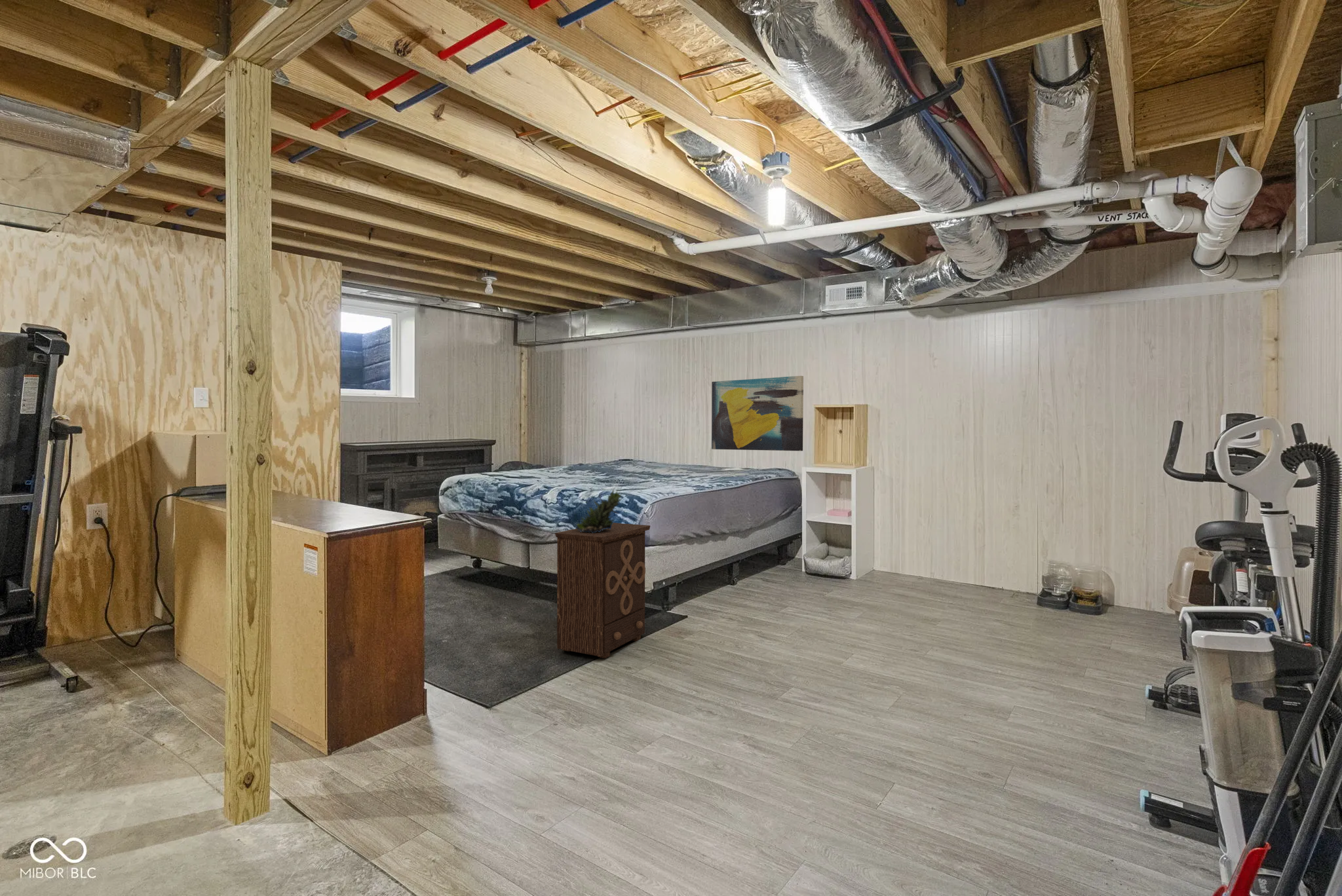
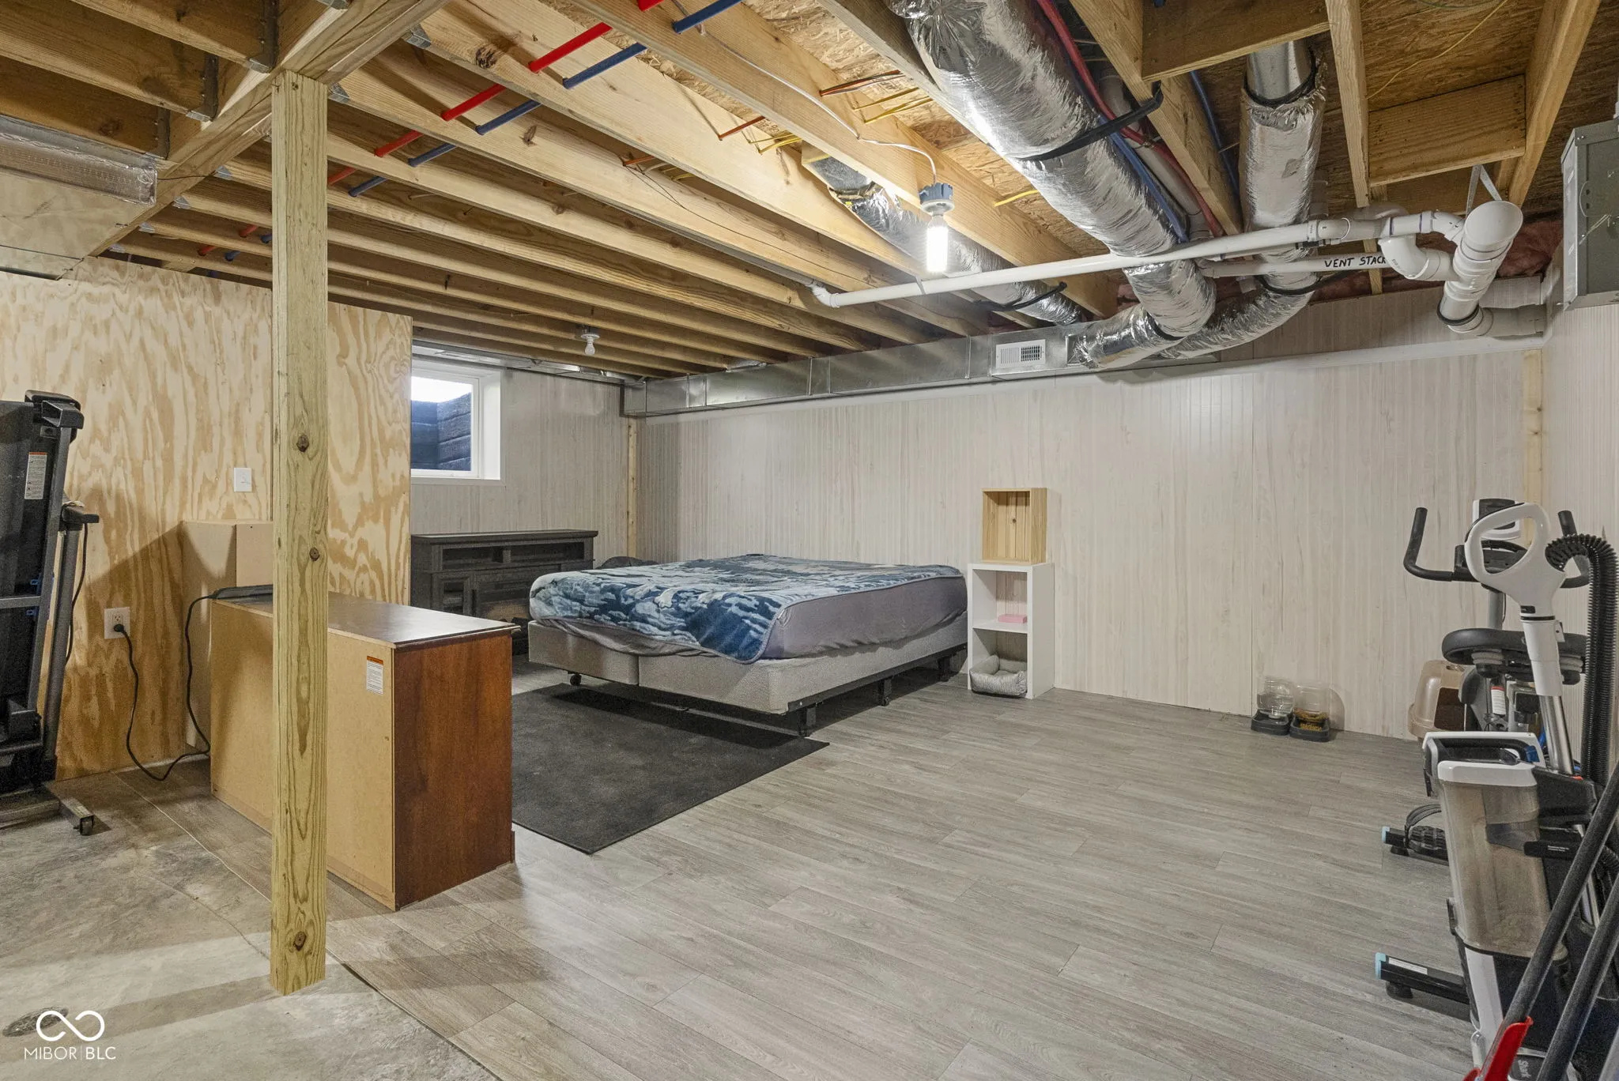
- wall art [711,375,804,451]
- succulent plant [575,488,623,533]
- nightstand [554,522,651,659]
